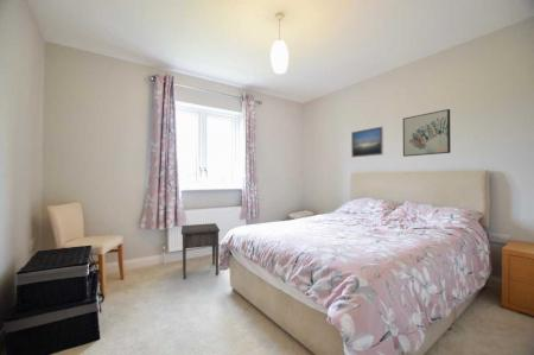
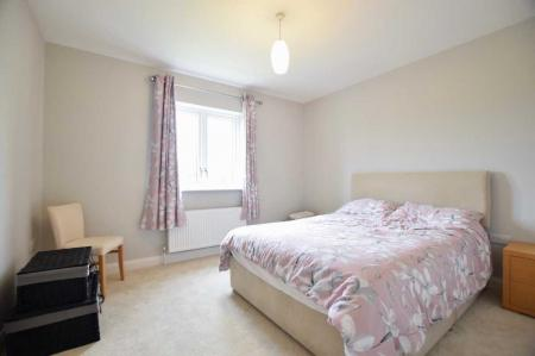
- wall art [402,108,452,158]
- nightstand [180,222,221,280]
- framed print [350,126,384,159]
